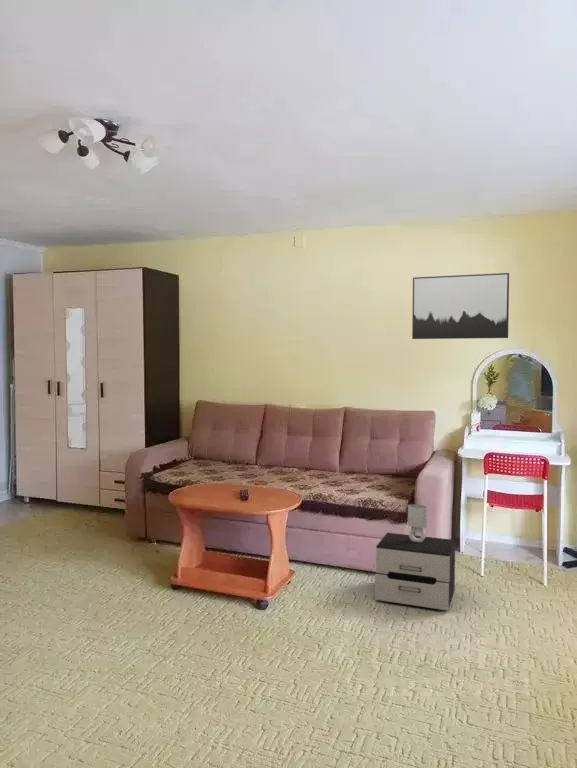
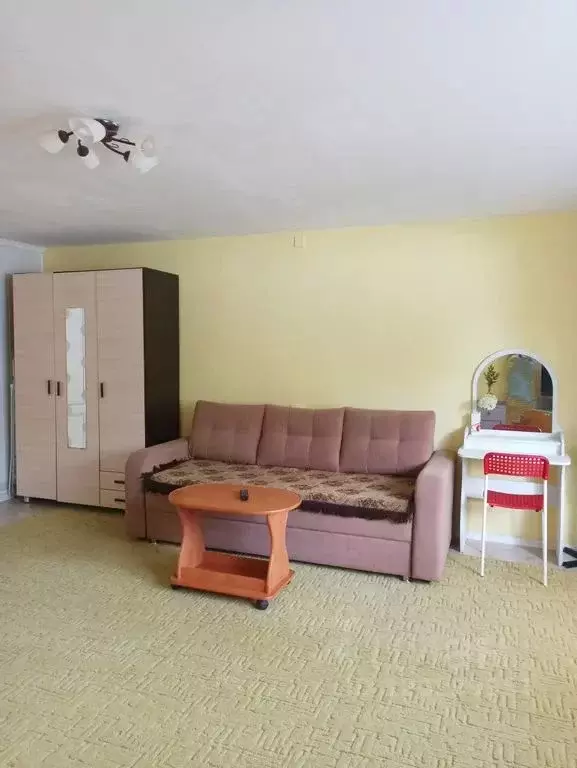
- wall art [411,272,510,340]
- nightstand [374,503,456,611]
